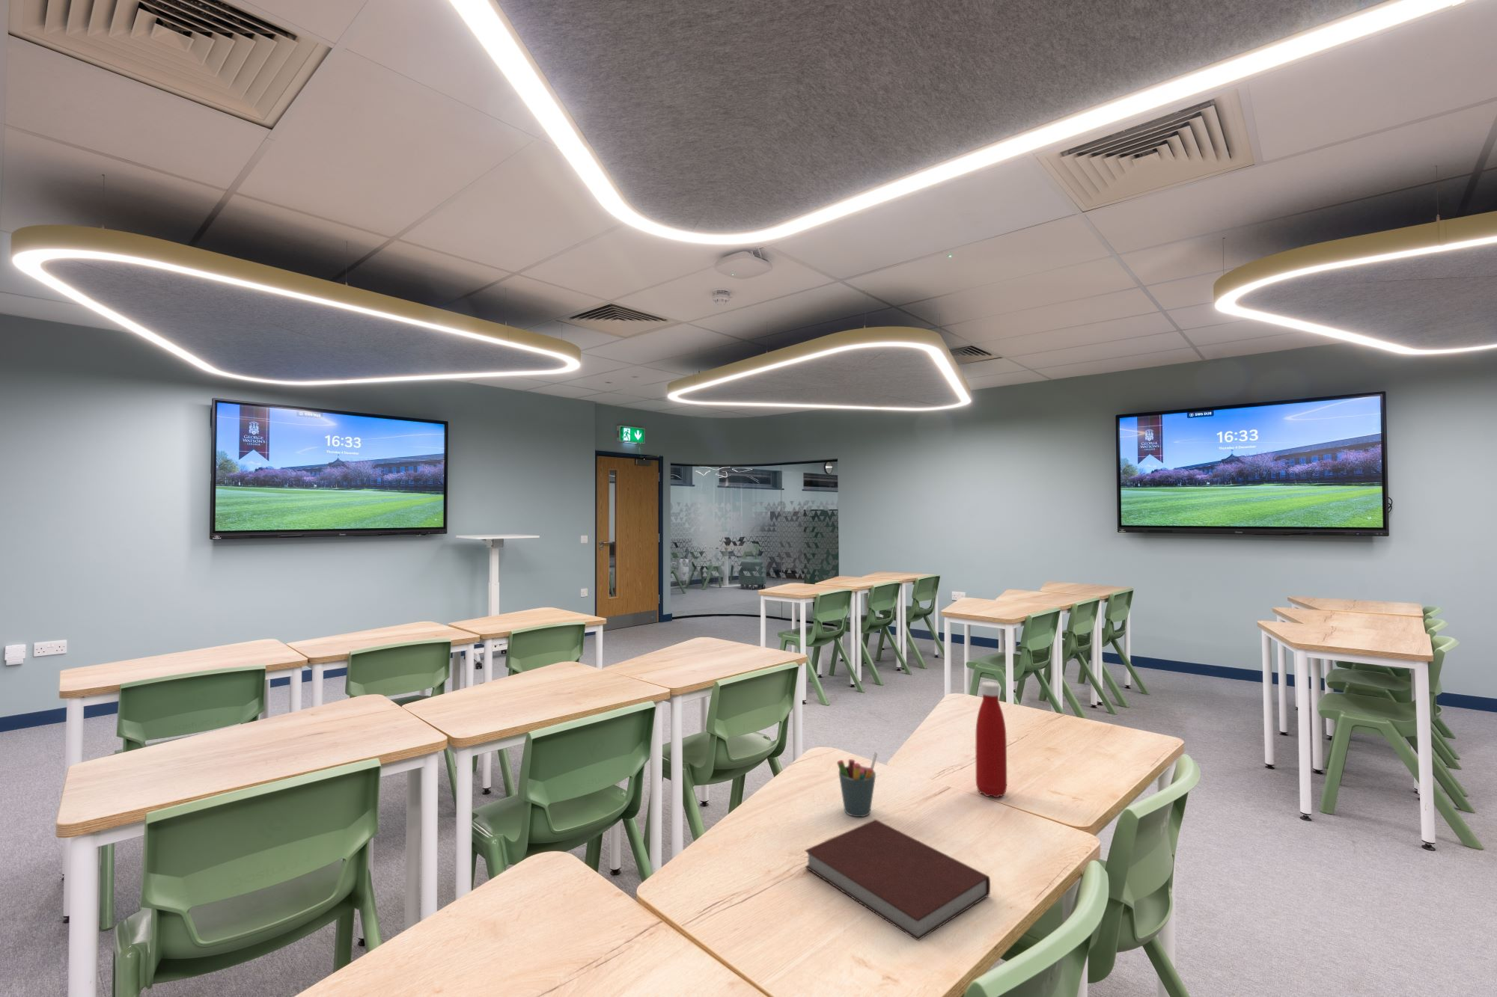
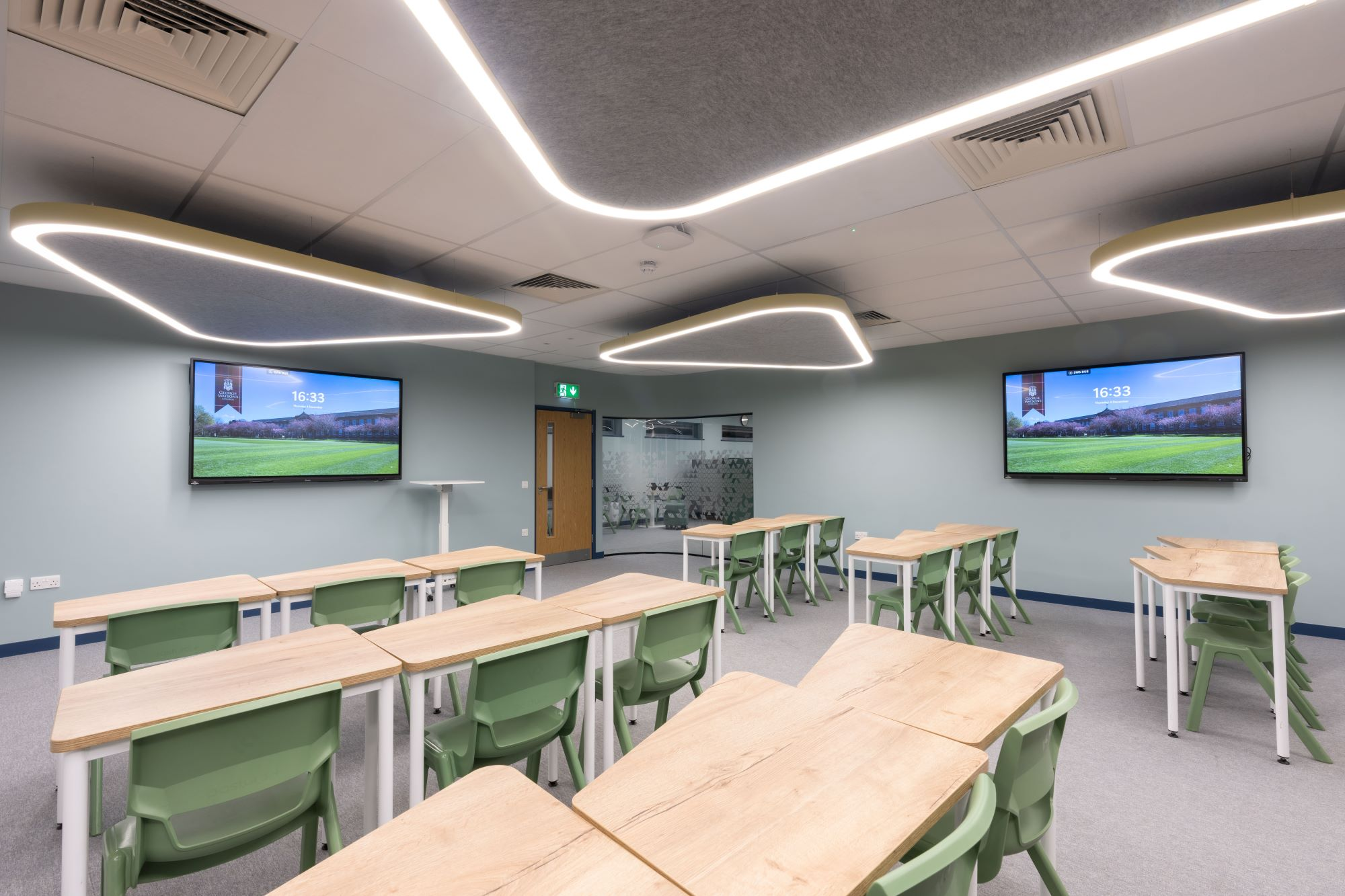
- pen holder [836,750,878,818]
- notebook [804,818,991,941]
- bottle [975,681,1007,798]
